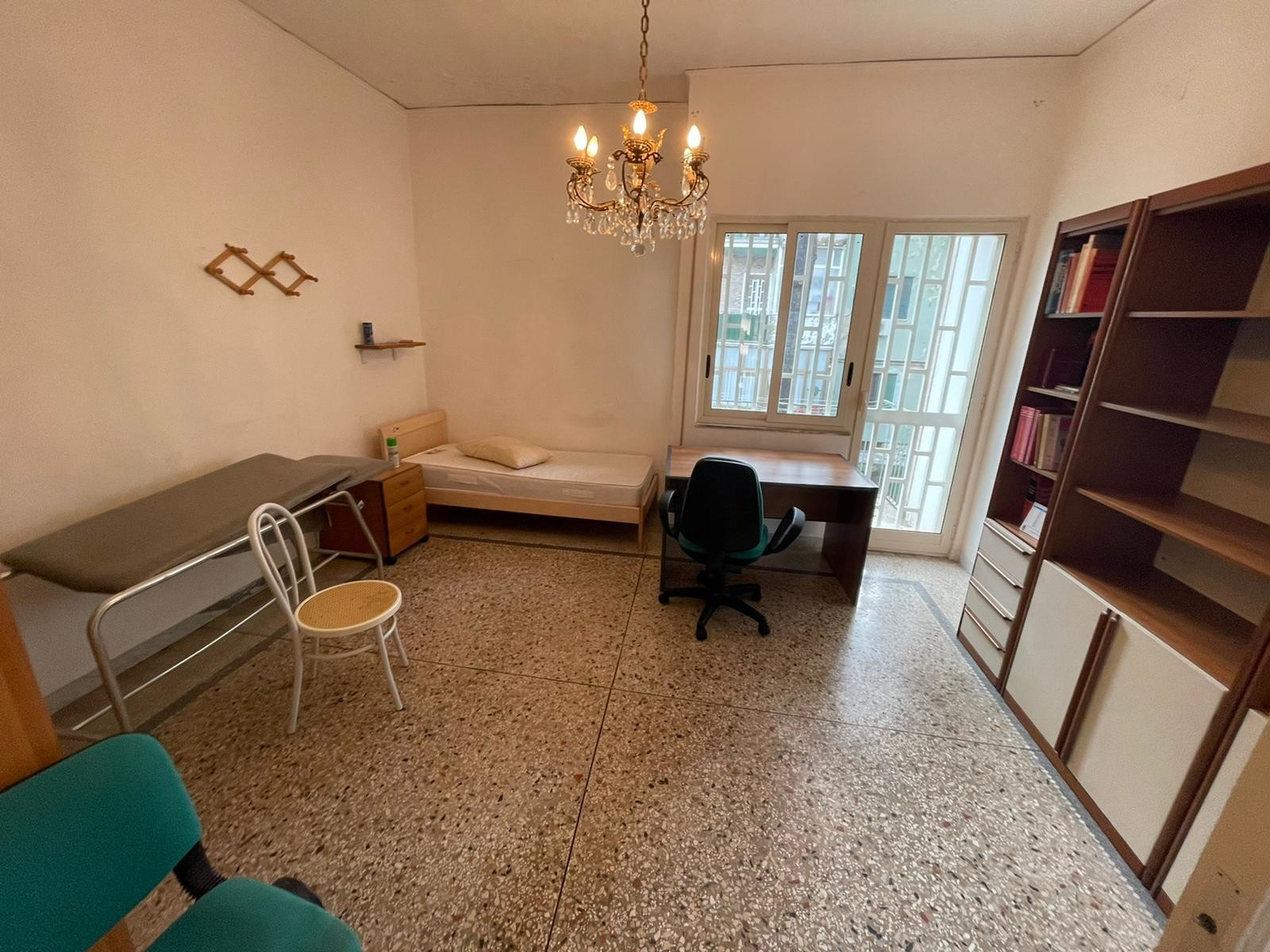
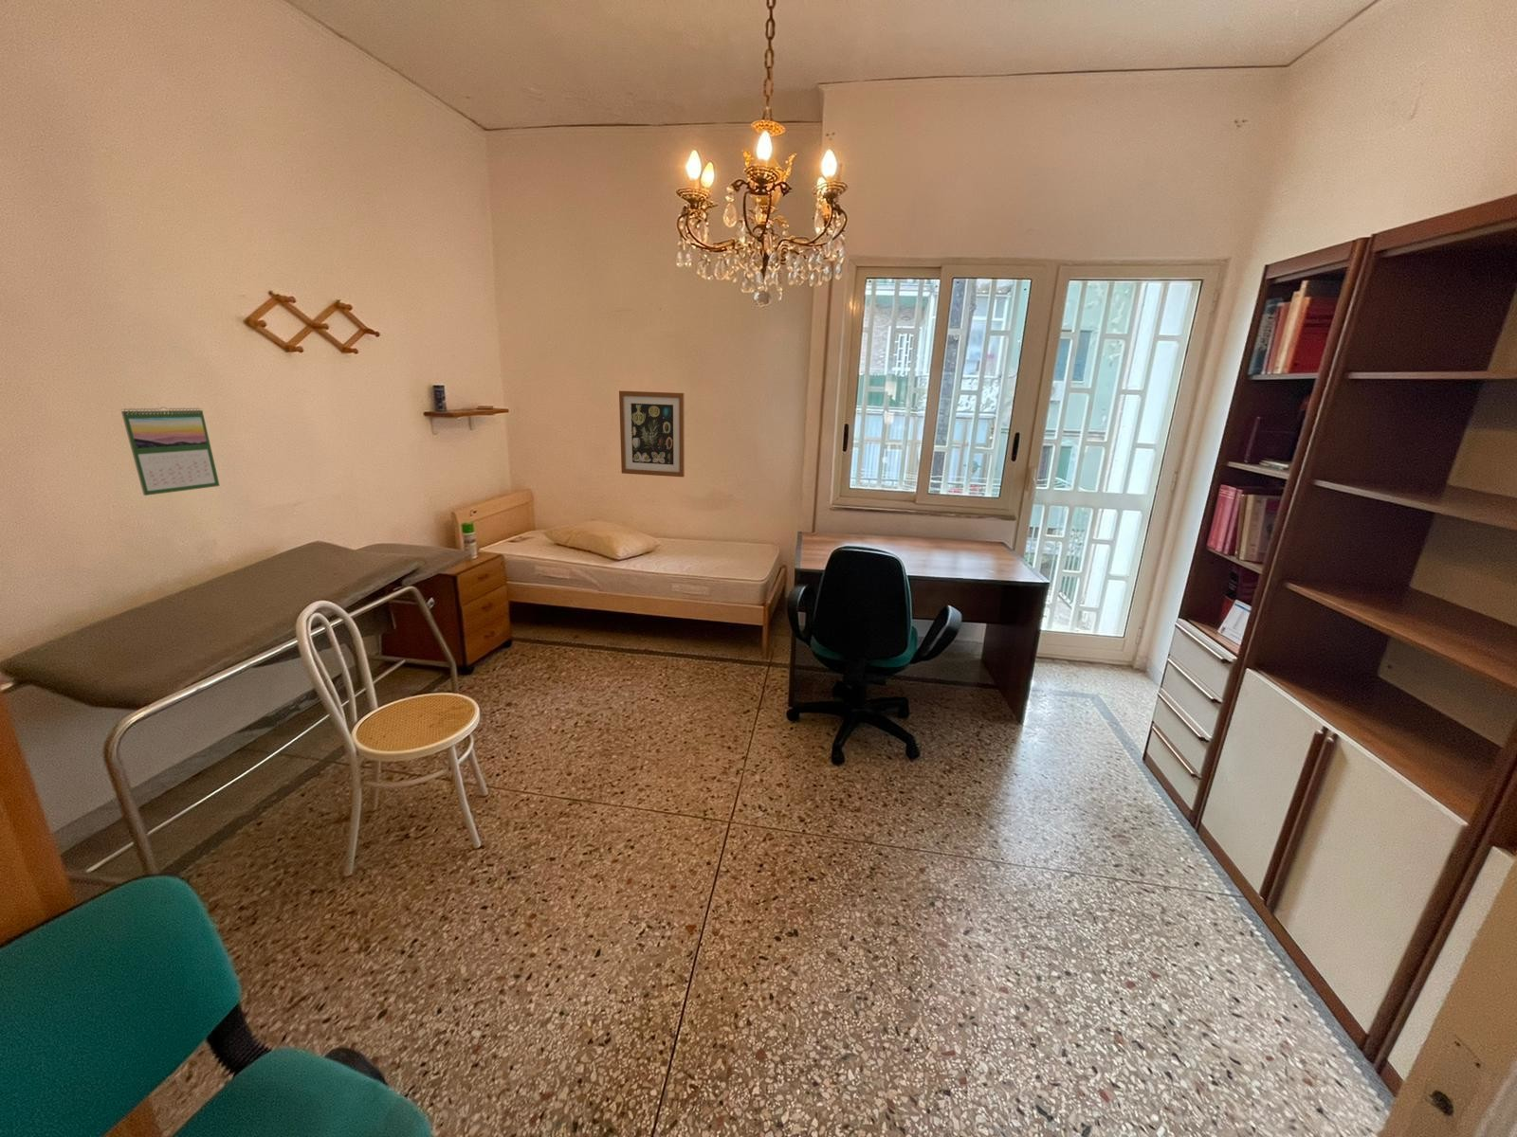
+ calendar [121,406,221,497]
+ wall art [619,391,686,478]
